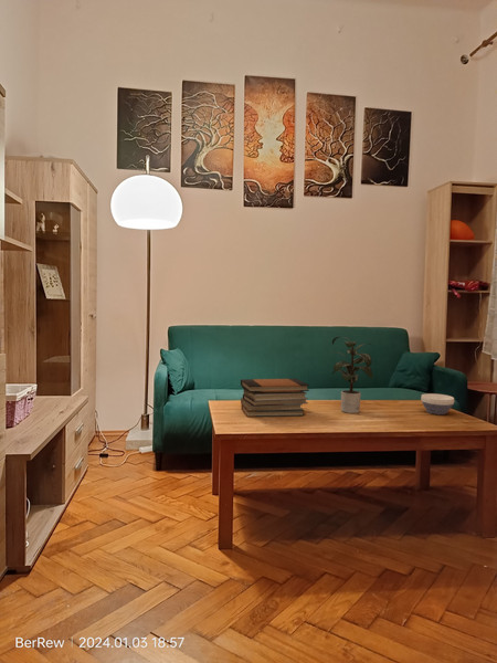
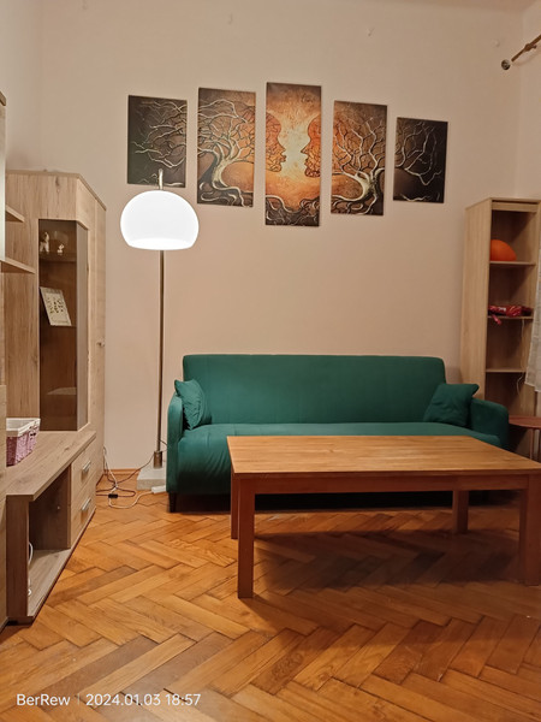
- bowl [420,392,455,415]
- book stack [240,378,310,418]
- potted plant [328,336,373,414]
